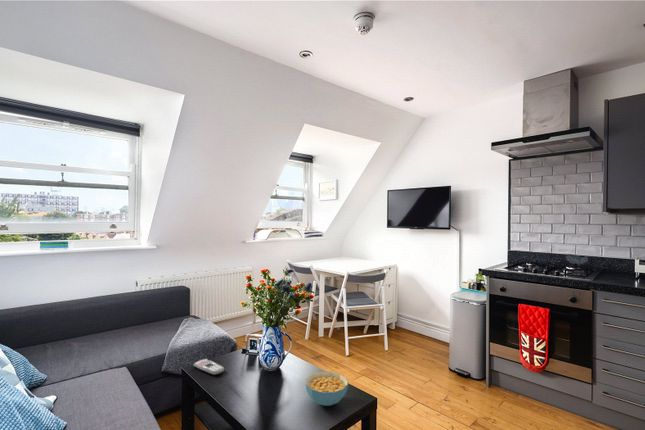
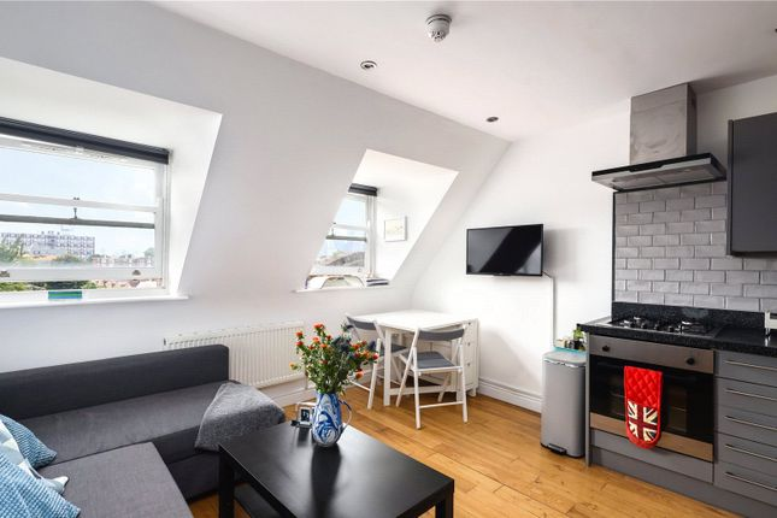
- remote control [193,358,225,376]
- cereal bowl [305,371,349,407]
